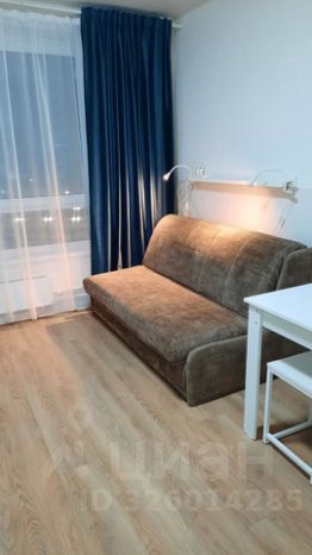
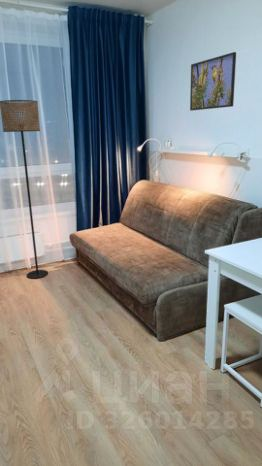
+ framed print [189,51,237,112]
+ floor lamp [0,99,49,280]
